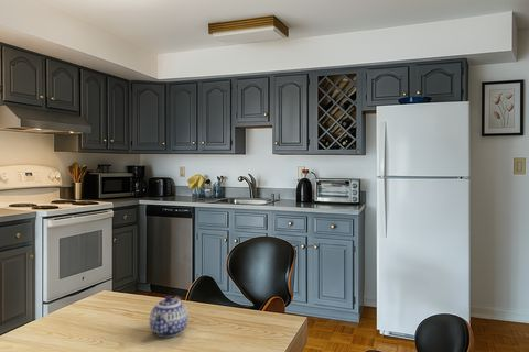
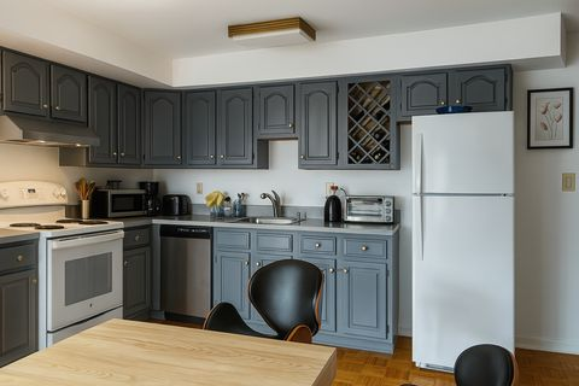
- teapot [149,295,190,338]
